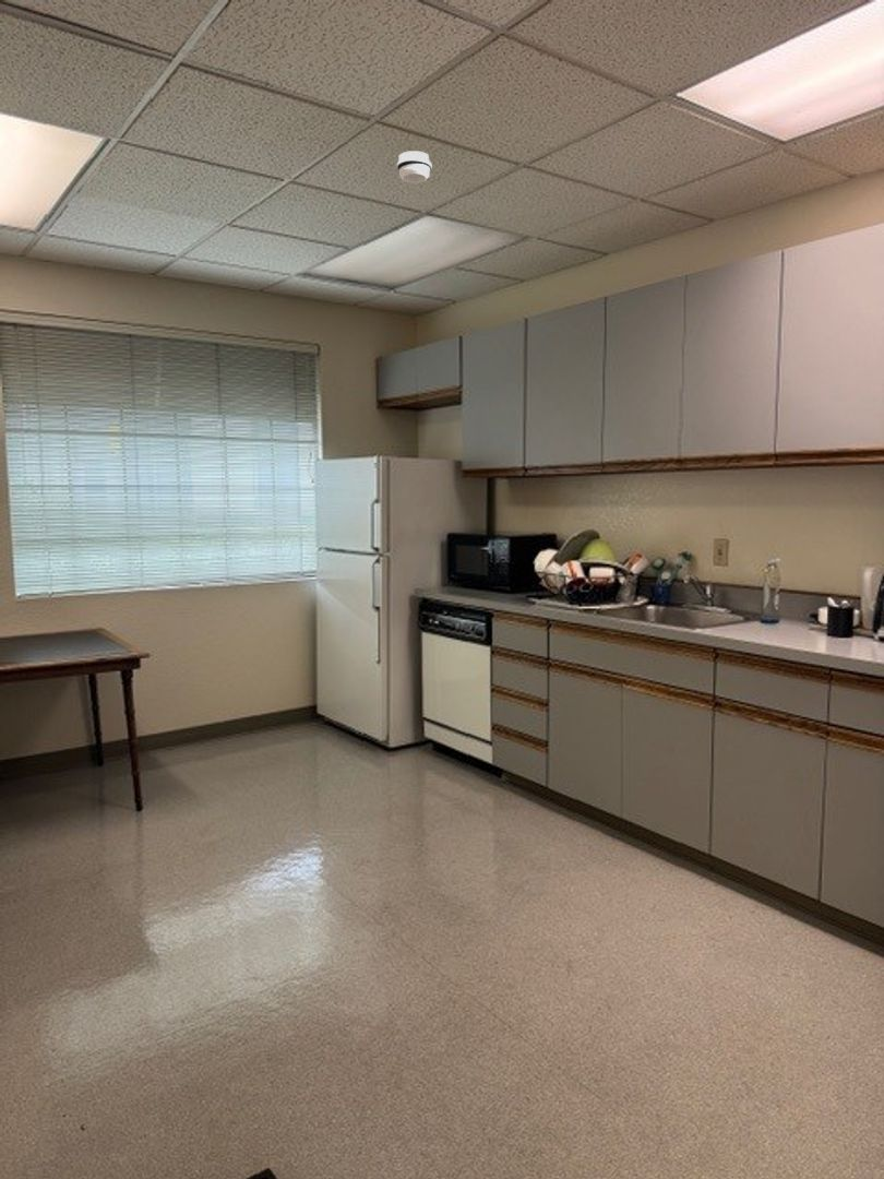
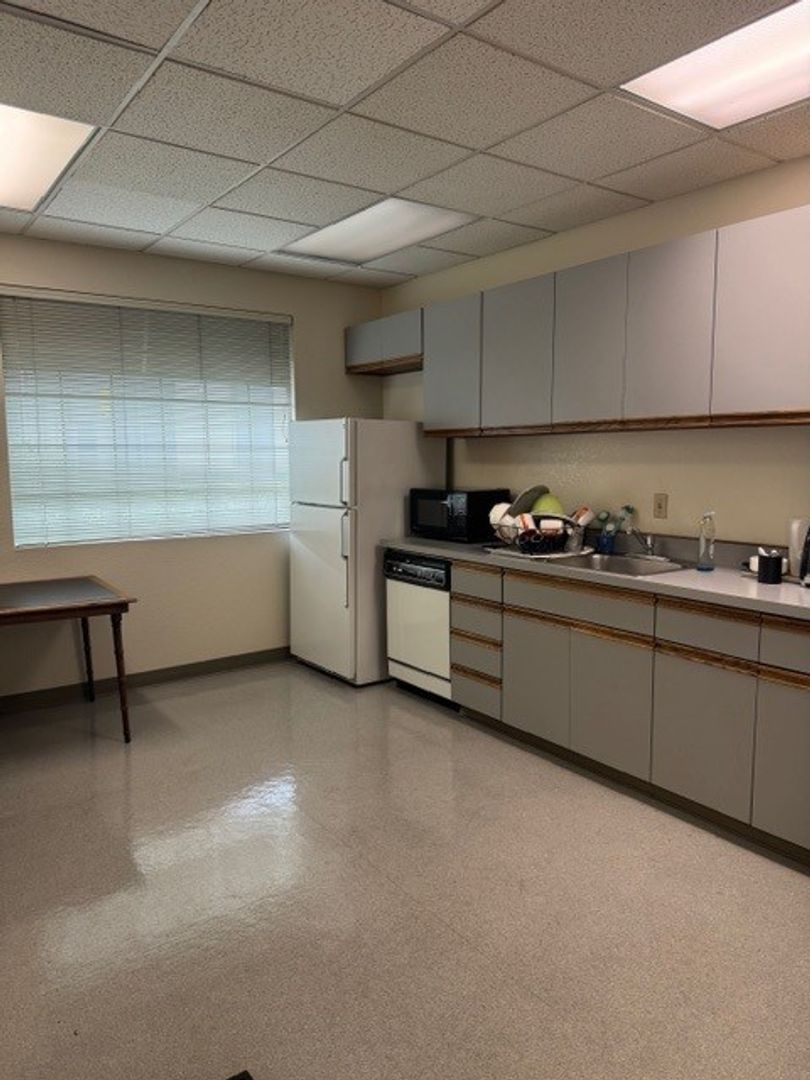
- smoke detector [396,150,432,184]
